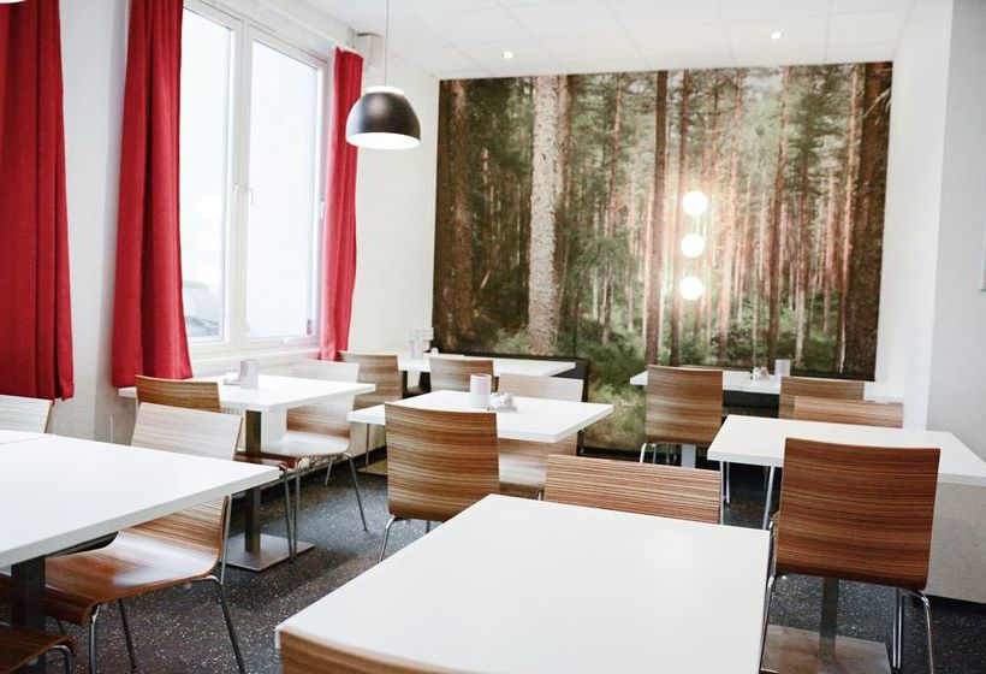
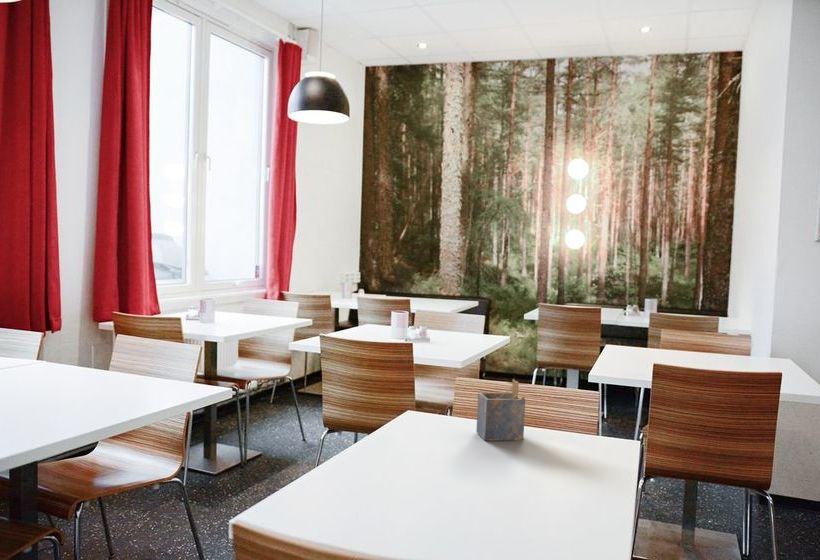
+ napkin holder [475,378,526,442]
